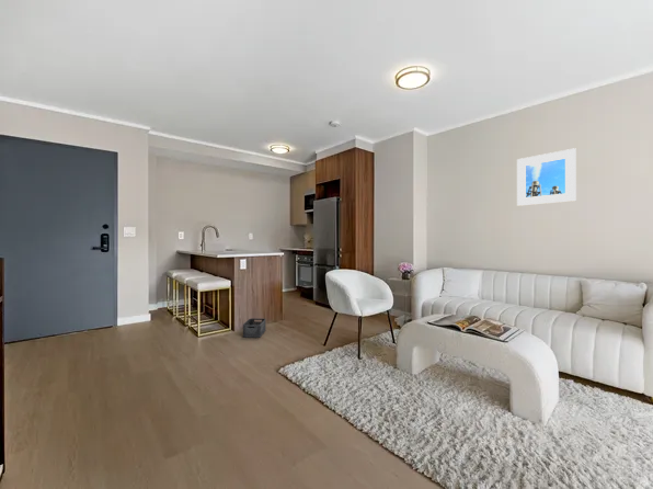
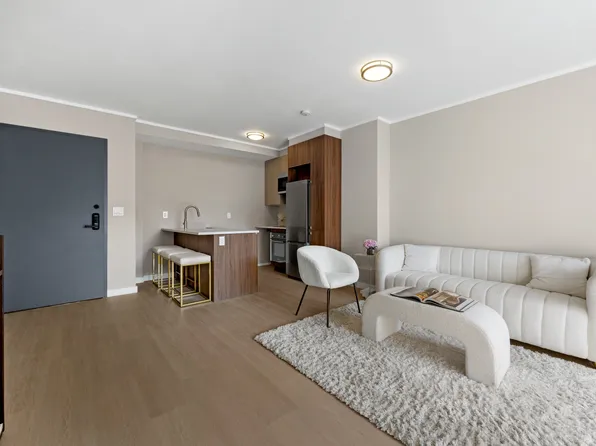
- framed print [516,147,577,207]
- storage bin [242,317,266,339]
